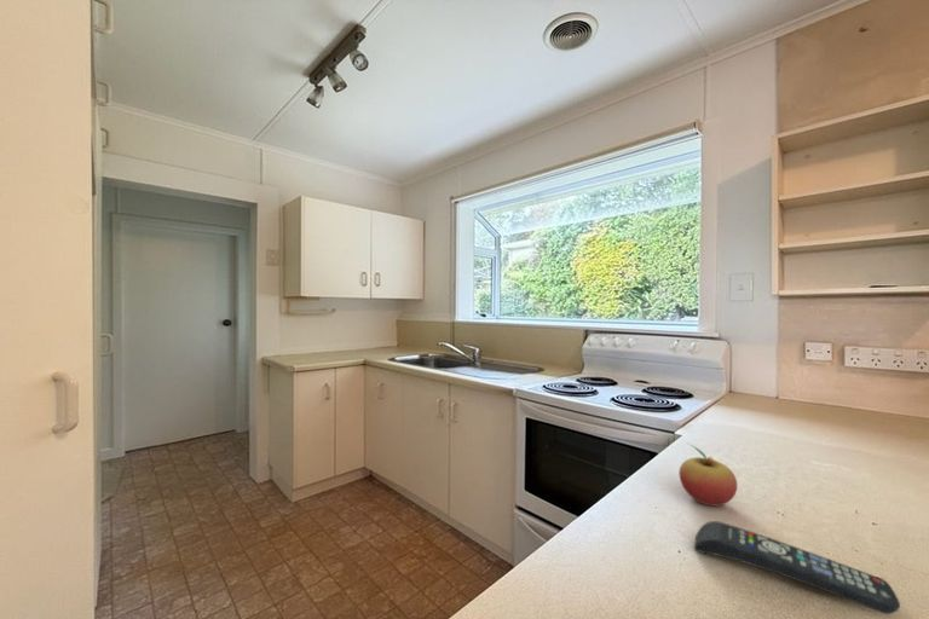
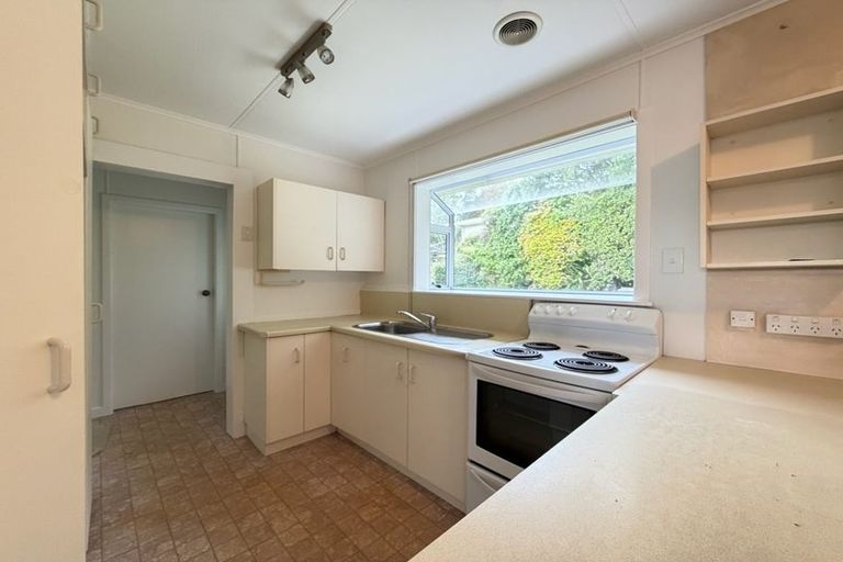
- fruit [677,442,738,507]
- remote control [693,520,901,615]
